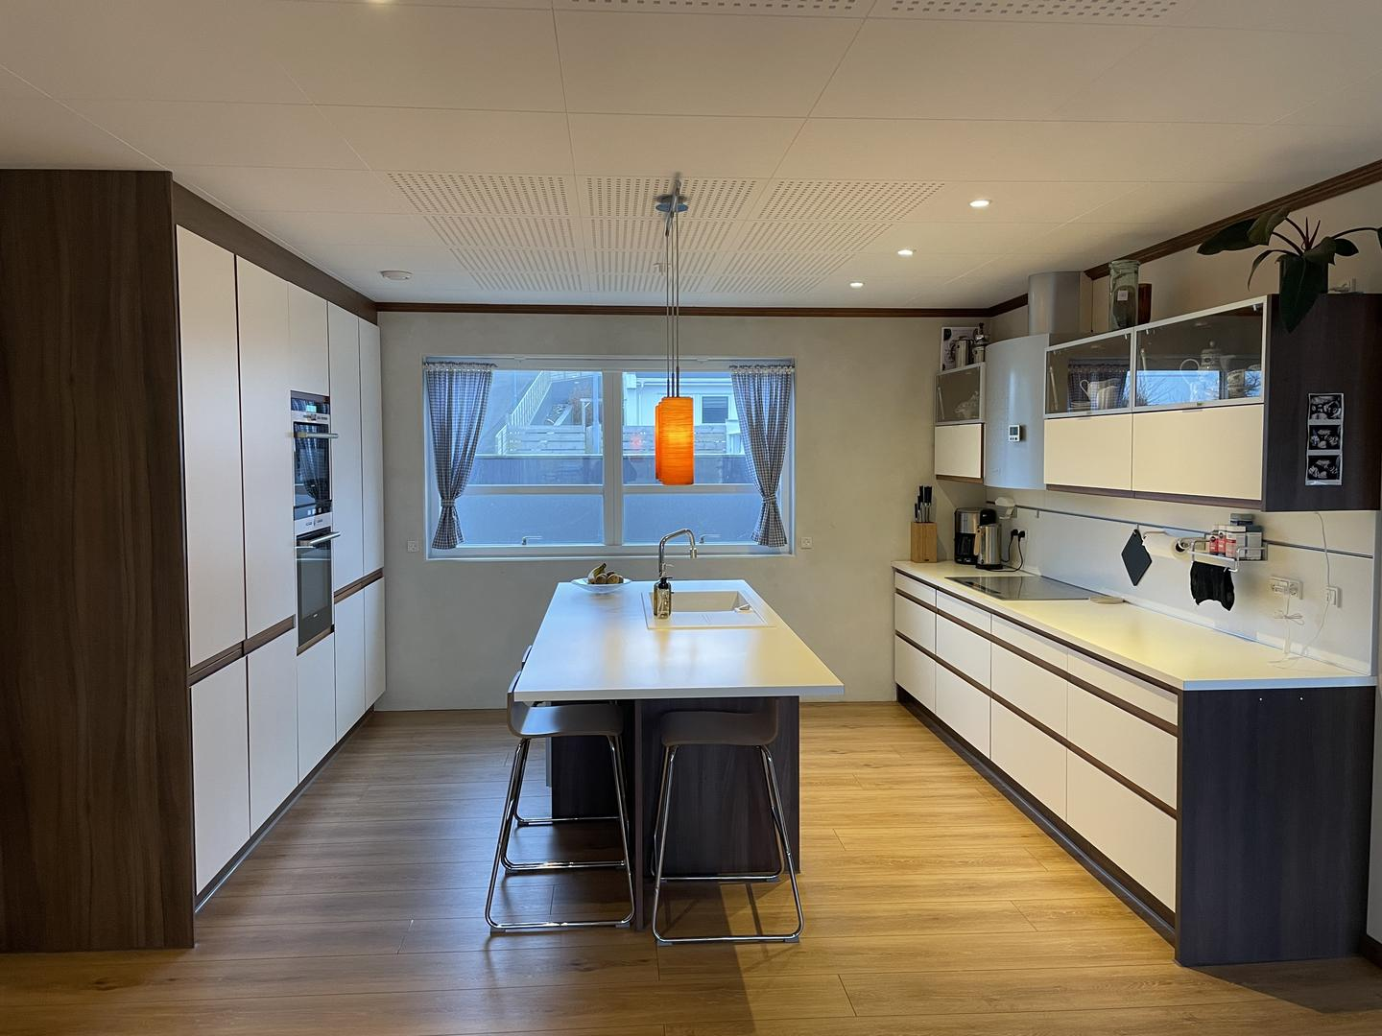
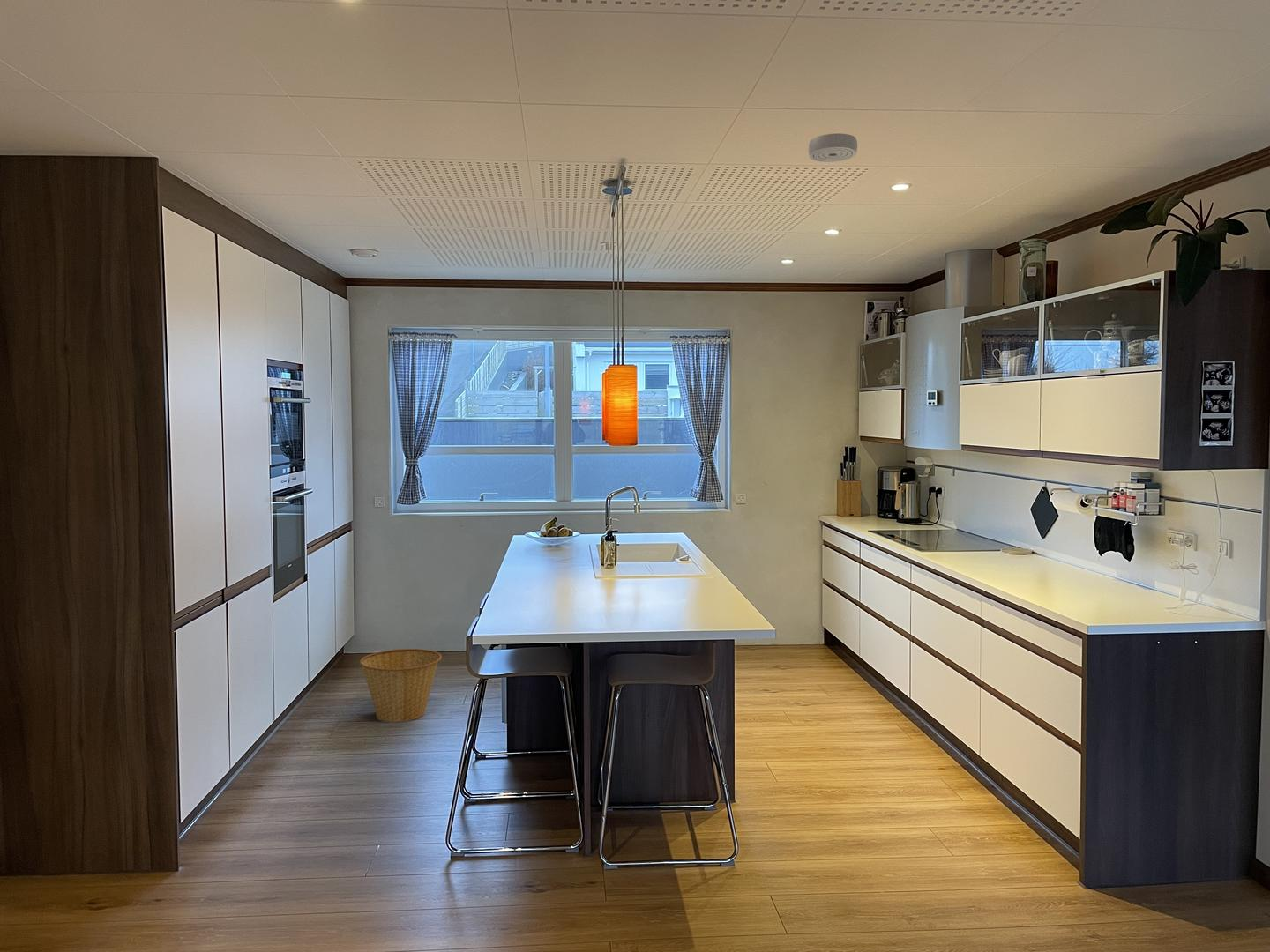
+ smoke detector [808,132,858,163]
+ basket [359,648,443,723]
